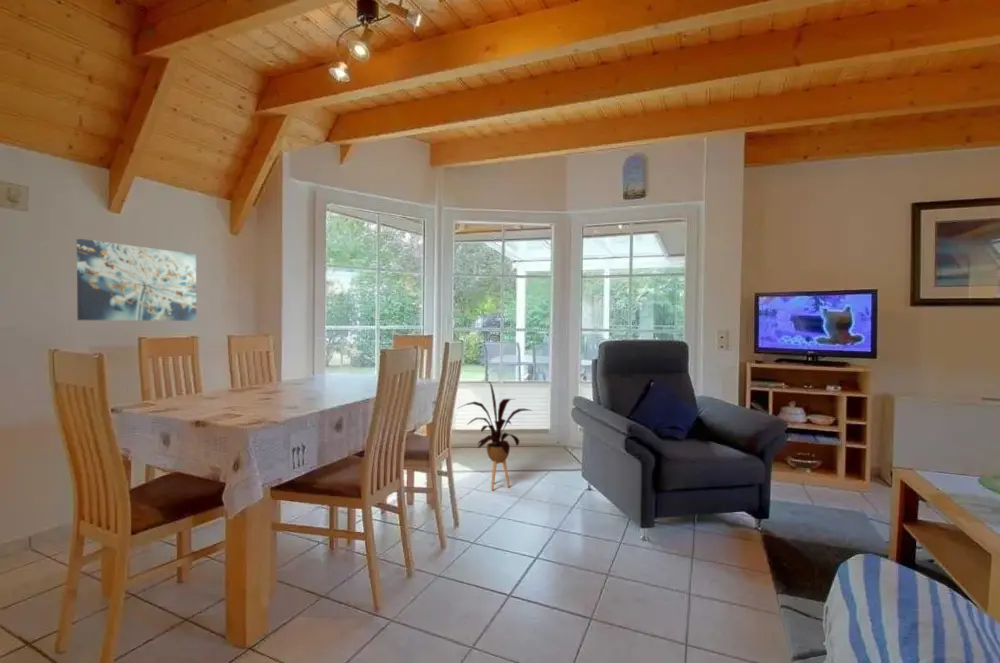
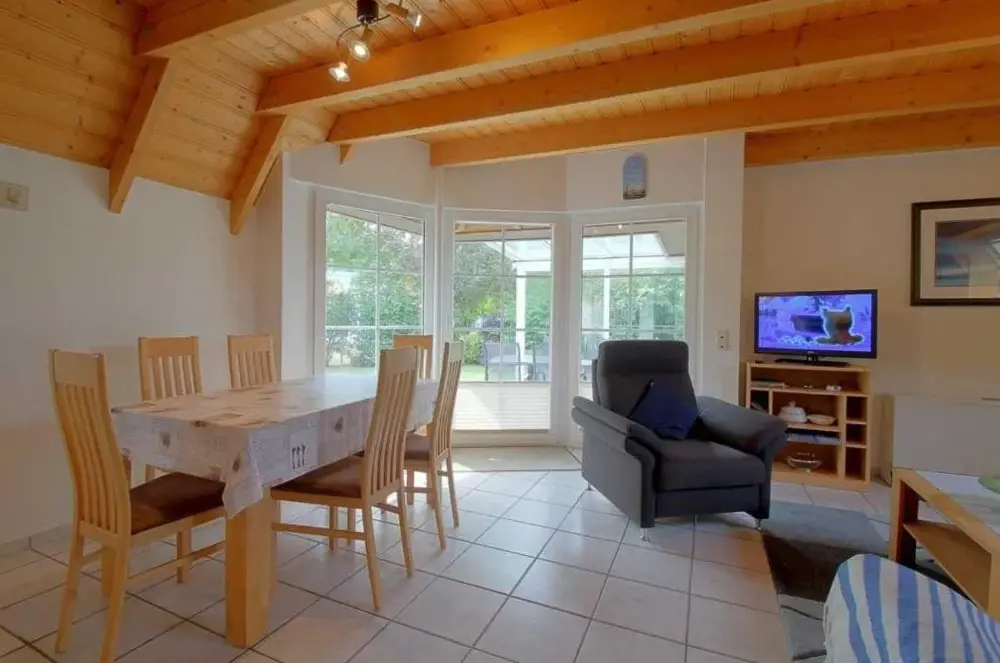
- house plant [457,379,534,491]
- wall art [76,238,197,322]
